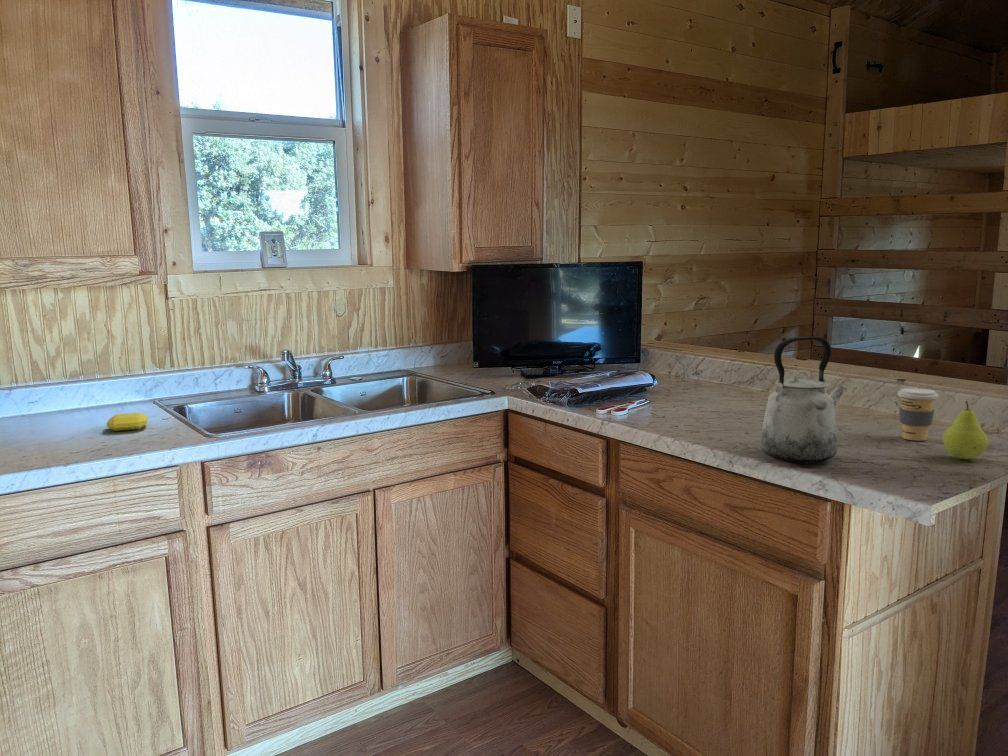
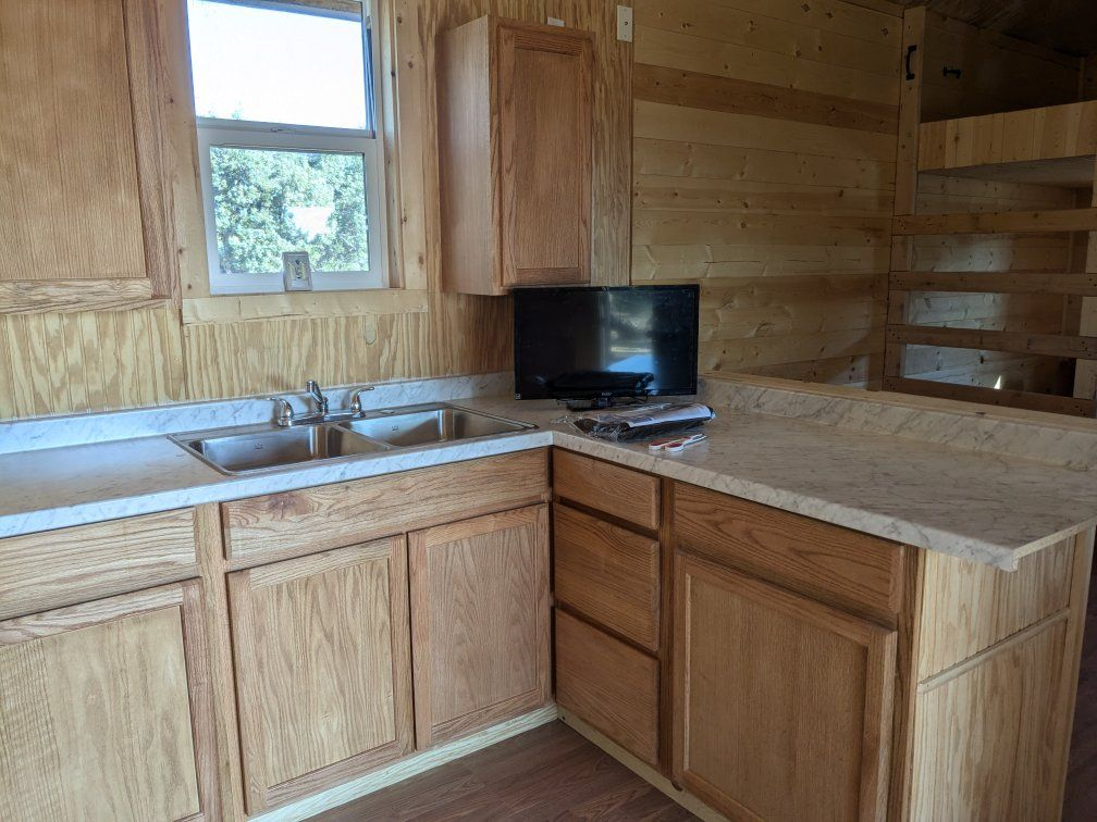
- kettle [759,336,848,464]
- fruit [942,400,989,460]
- soap bar [106,412,149,432]
- coffee cup [897,387,940,442]
